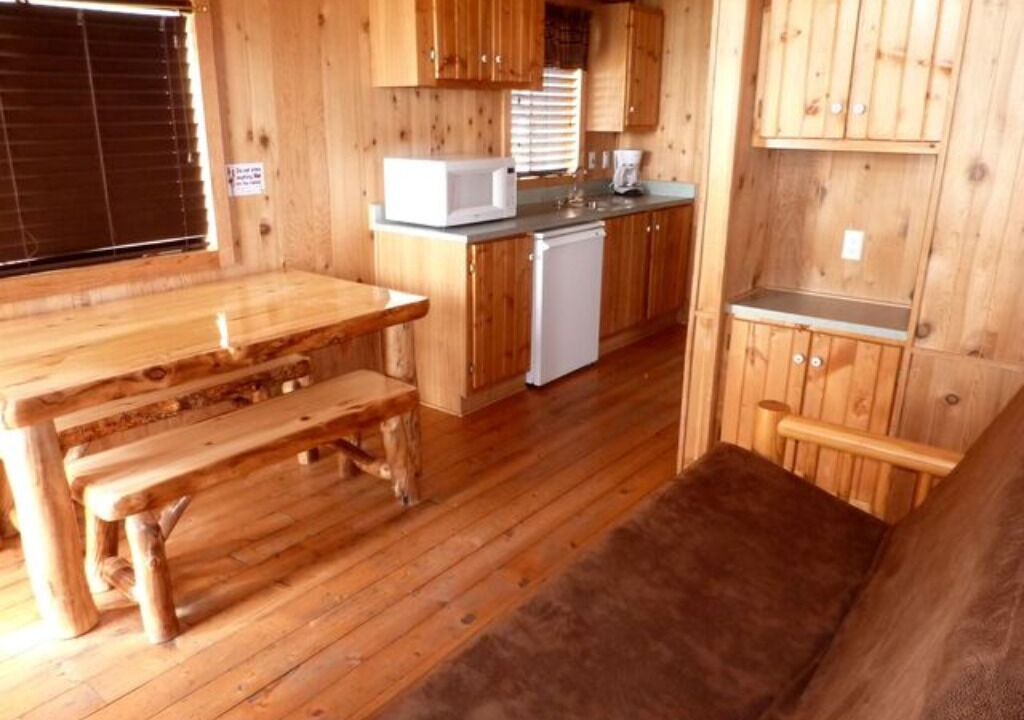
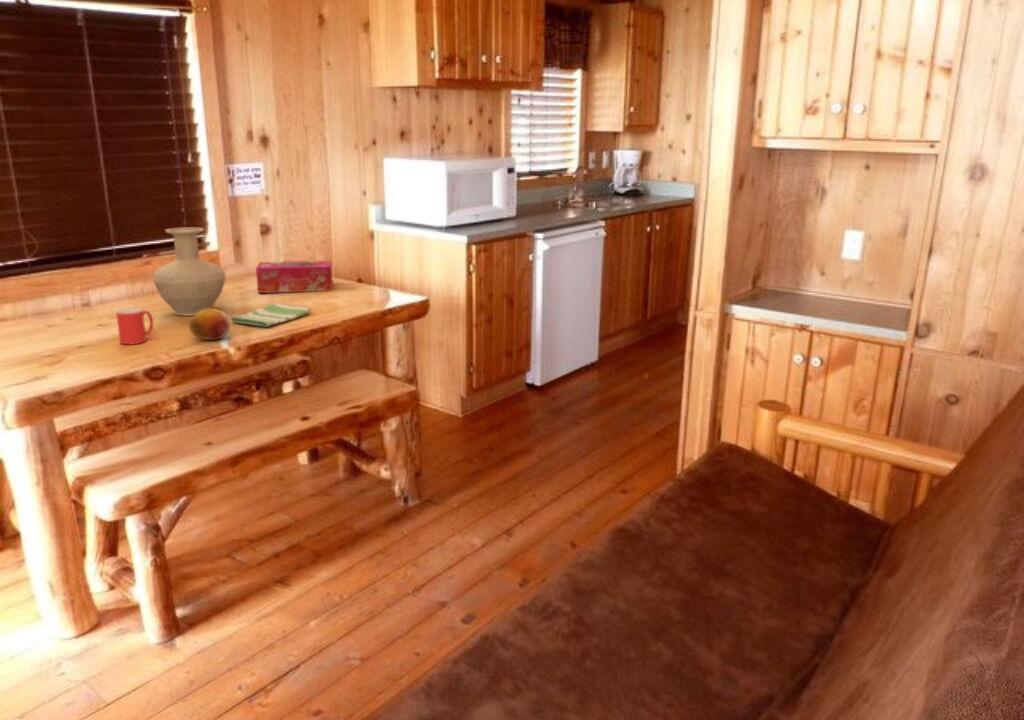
+ tissue box [255,260,334,294]
+ vase [152,227,227,317]
+ fruit [188,307,231,341]
+ dish towel [229,302,313,328]
+ mug [115,307,154,345]
